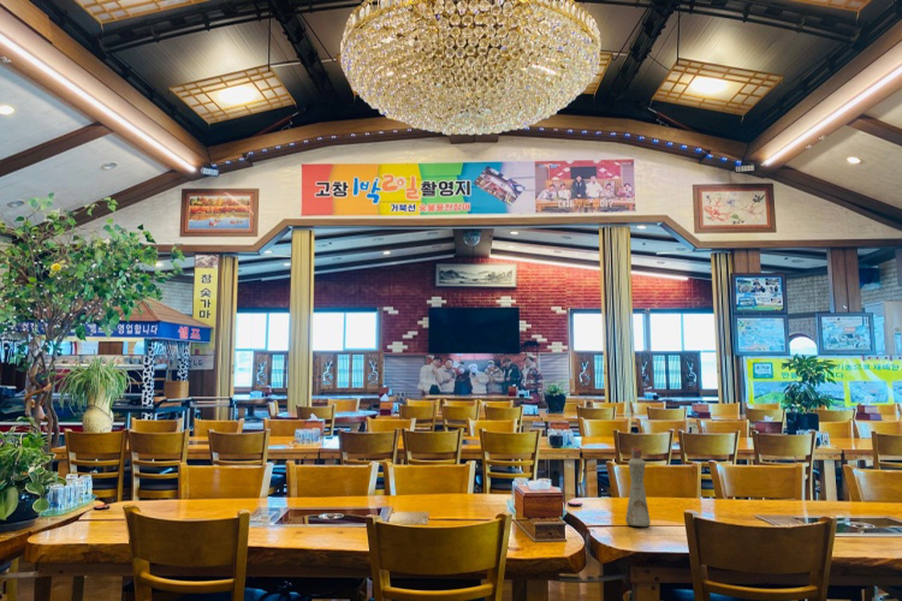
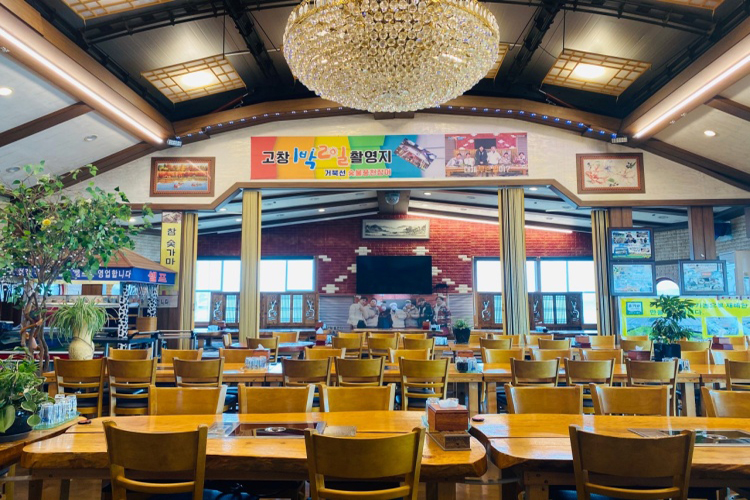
- bottle [624,446,652,528]
